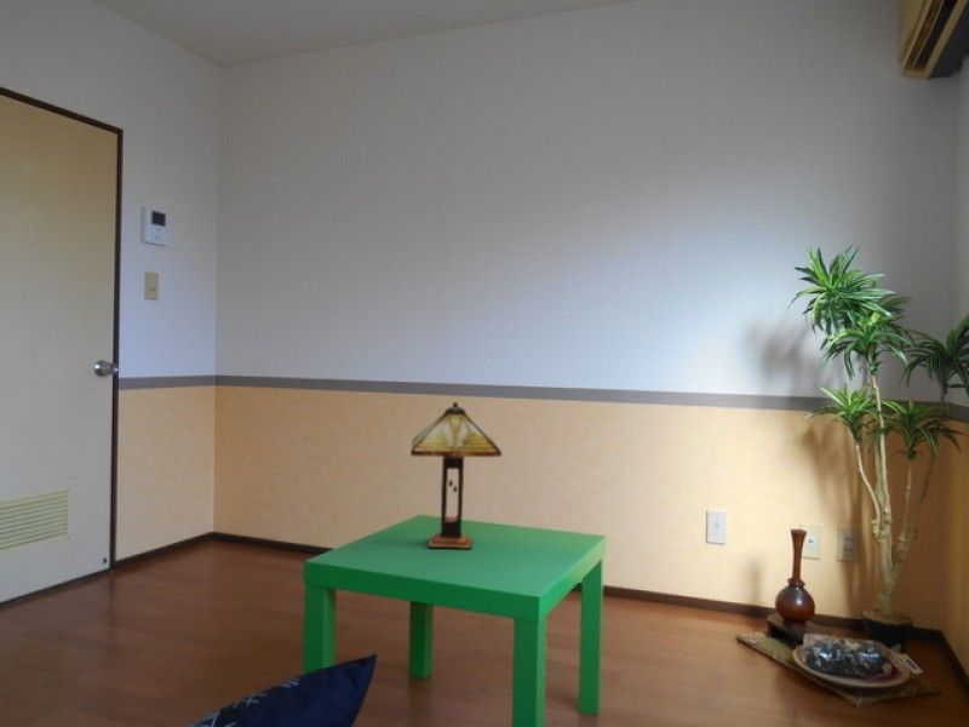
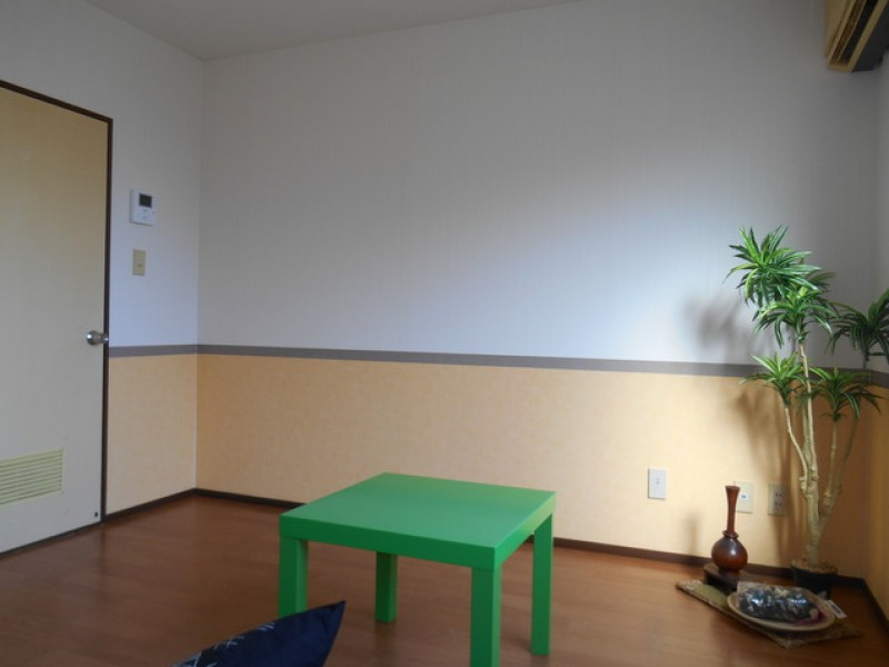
- table lamp [409,401,503,550]
